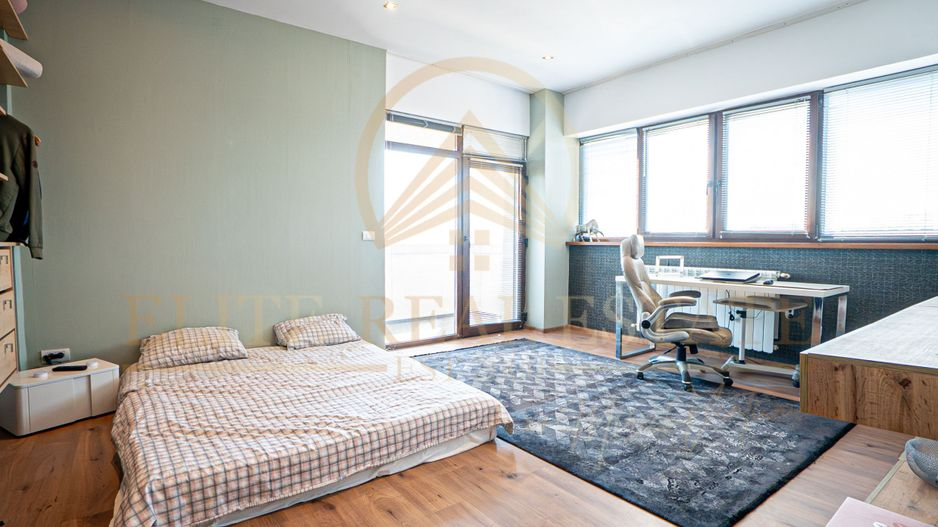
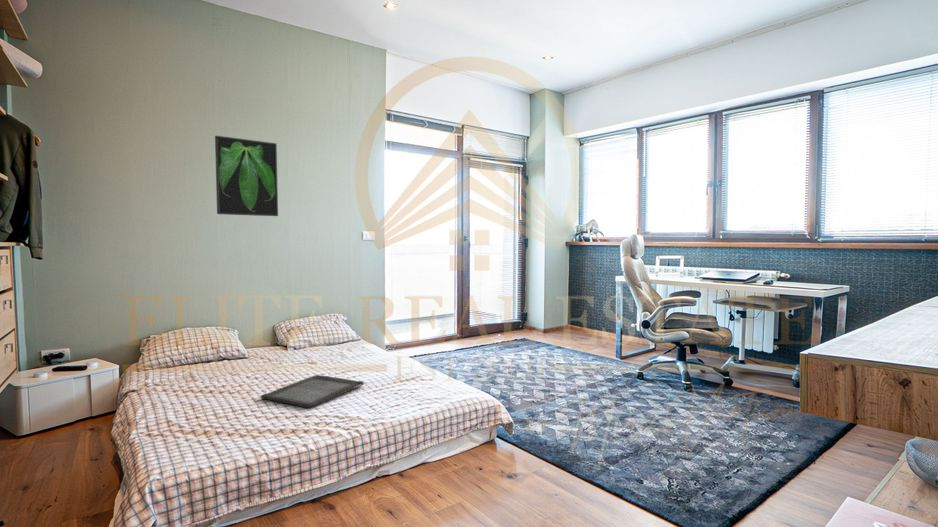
+ serving tray [260,374,365,409]
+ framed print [214,135,279,217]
